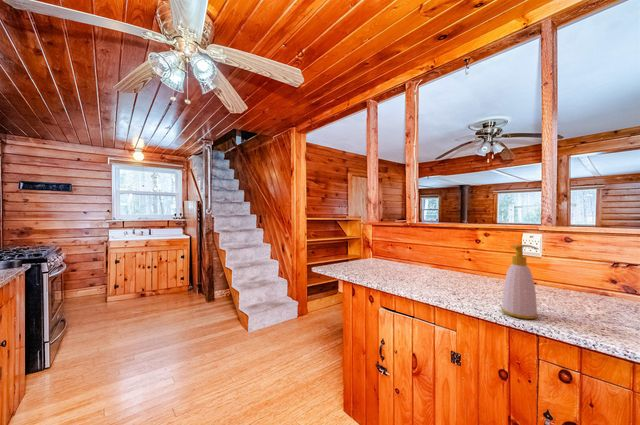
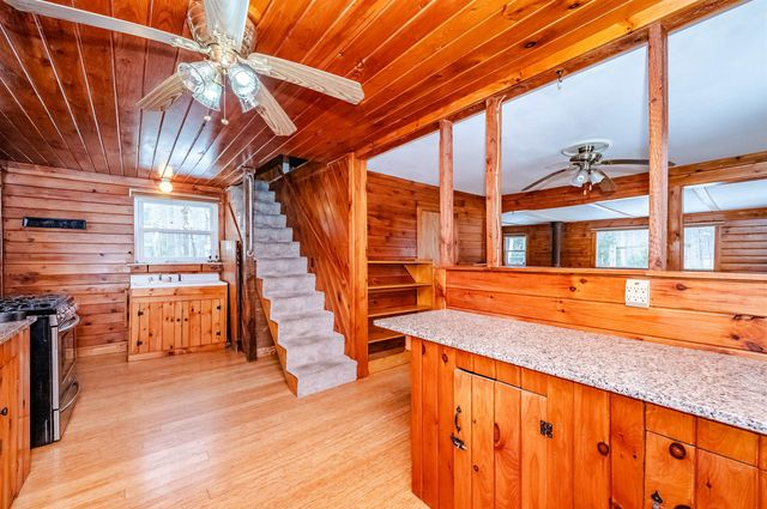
- soap bottle [500,244,539,320]
